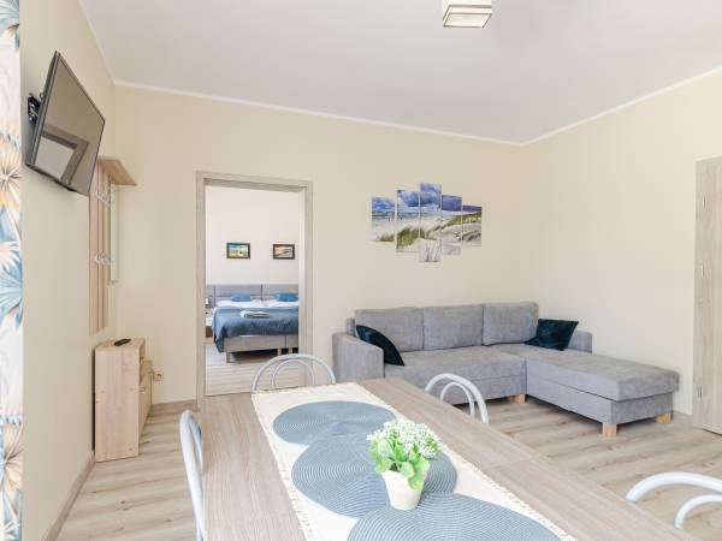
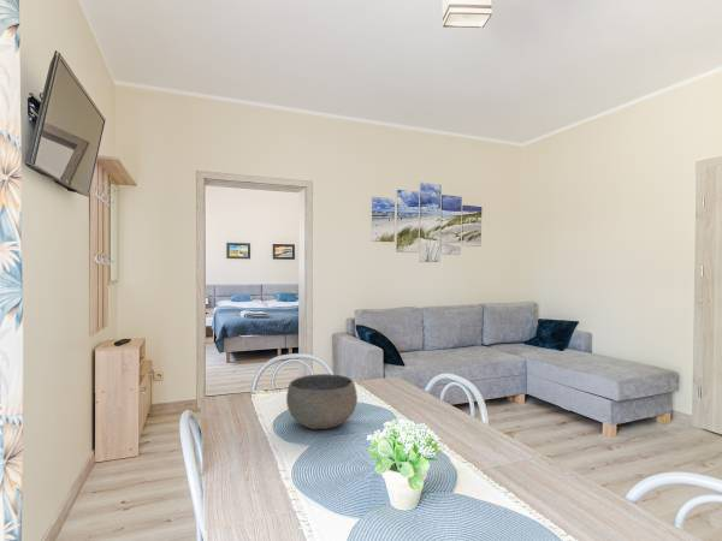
+ bowl [285,373,359,430]
